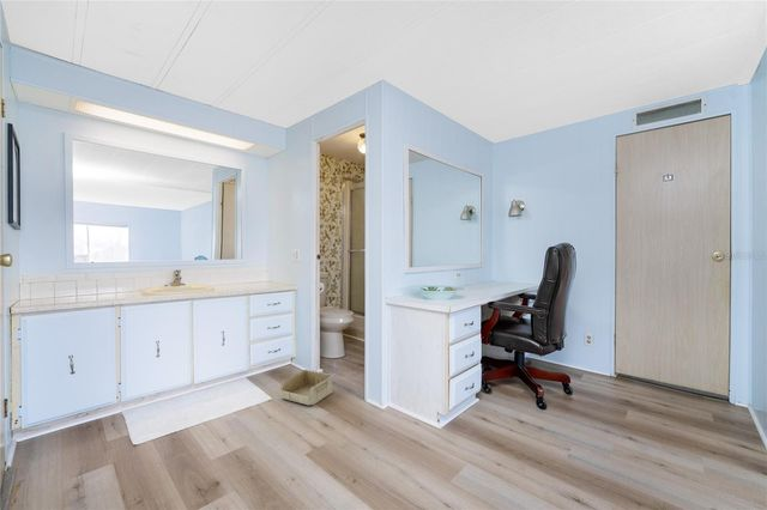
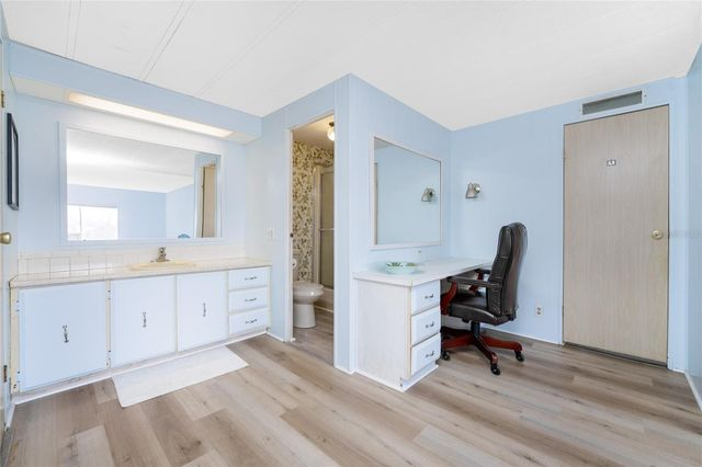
- storage bin [279,369,334,406]
